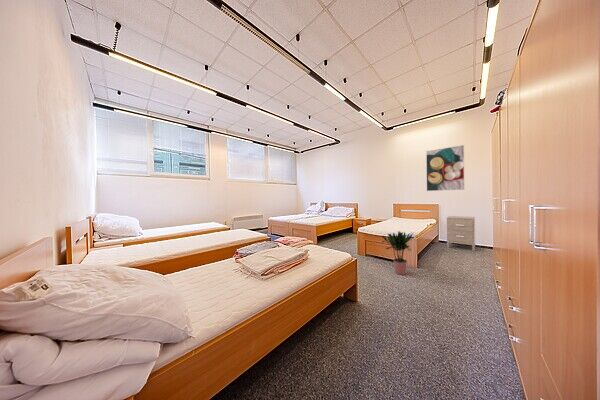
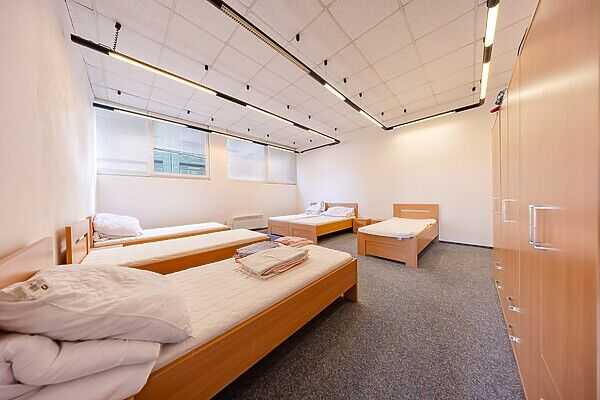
- nightstand [446,215,476,252]
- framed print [425,144,465,192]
- potted plant [381,230,413,276]
